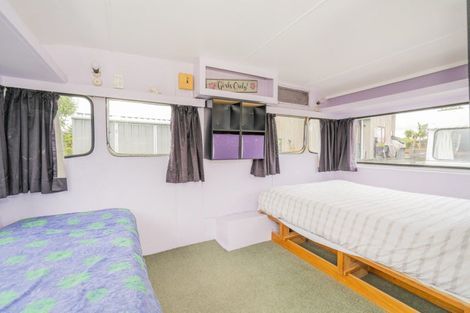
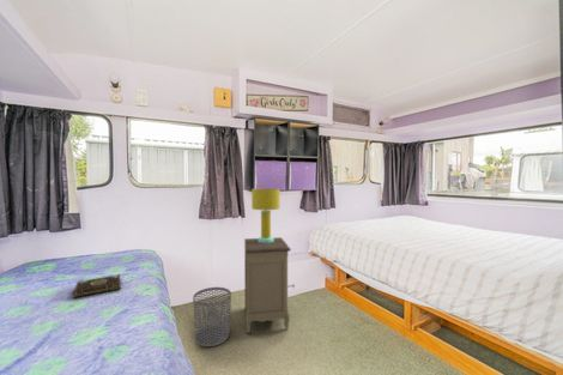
+ nightstand [243,236,296,334]
+ table lamp [250,188,280,243]
+ waste bin [192,286,232,347]
+ book [72,273,123,300]
